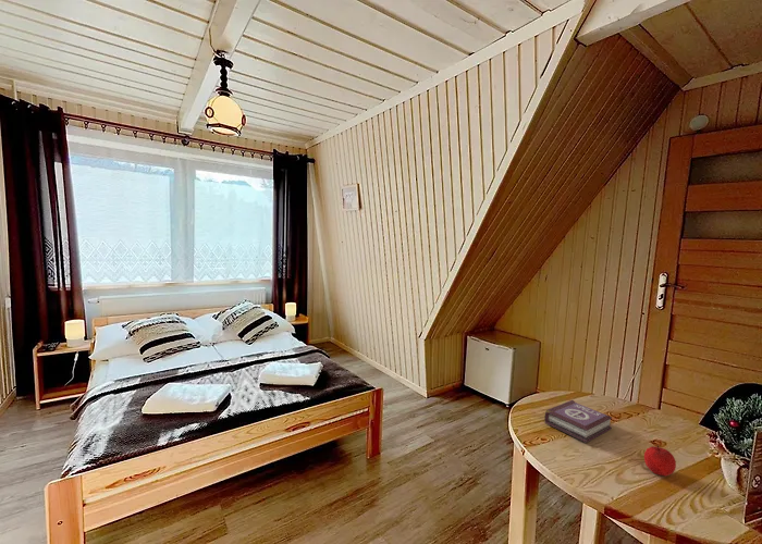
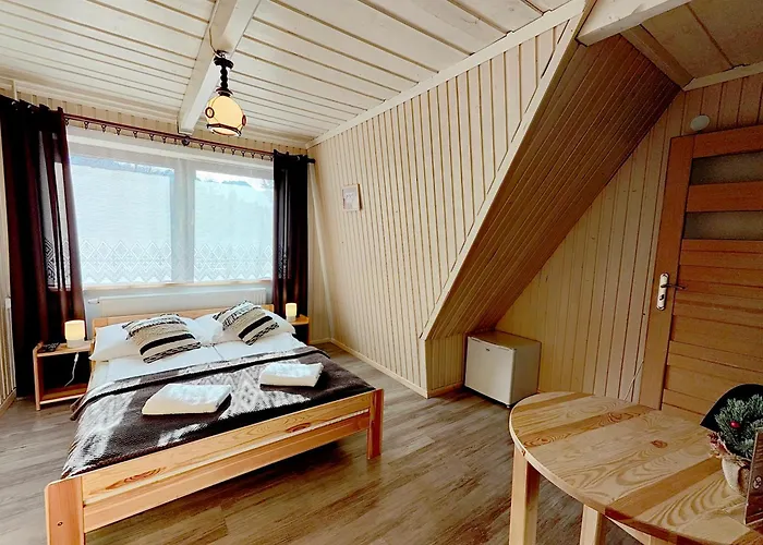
- book [543,399,613,444]
- apple [643,444,677,478]
